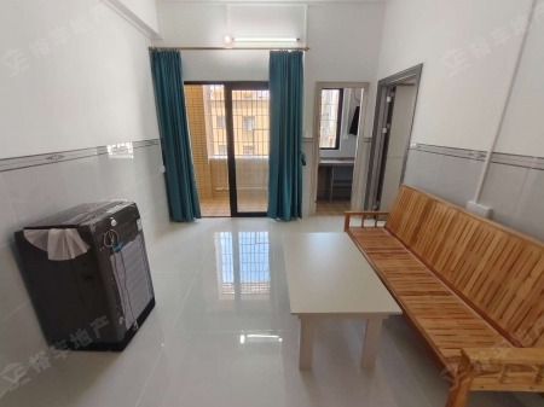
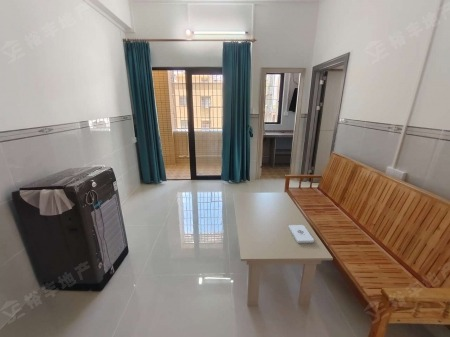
+ notepad [287,224,315,244]
